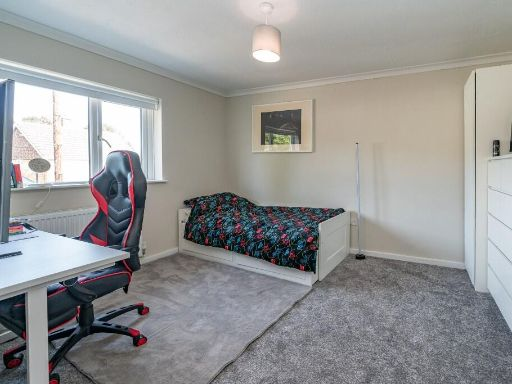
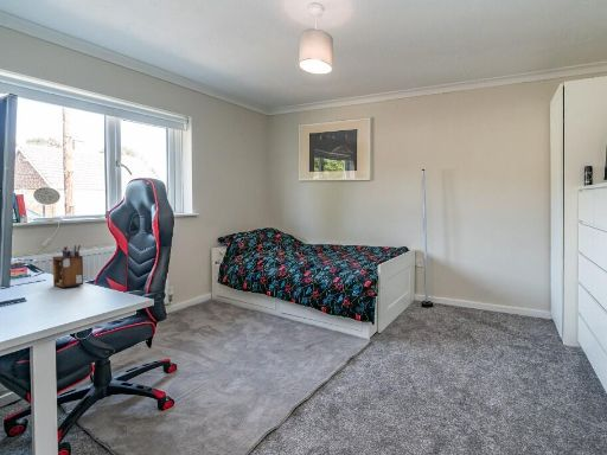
+ desk organizer [52,244,84,289]
